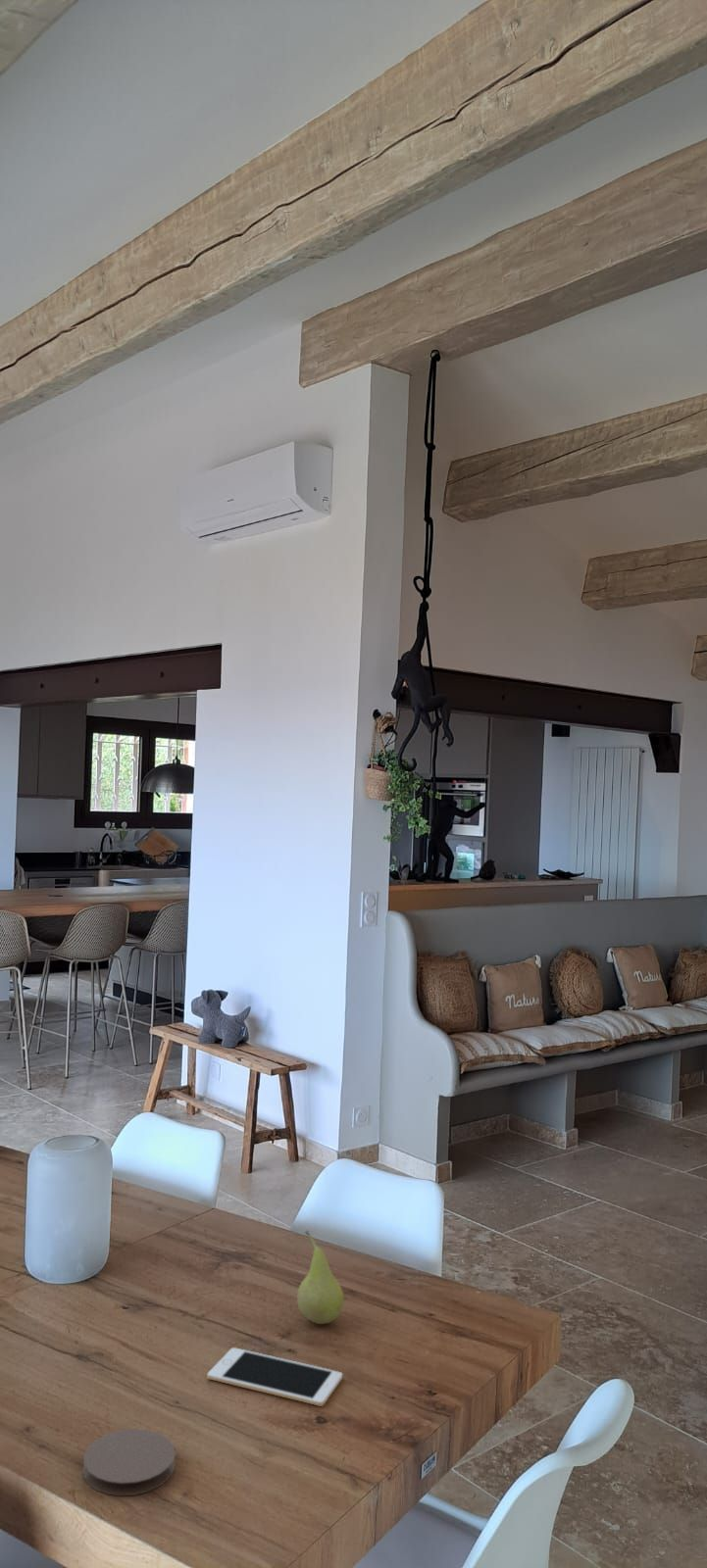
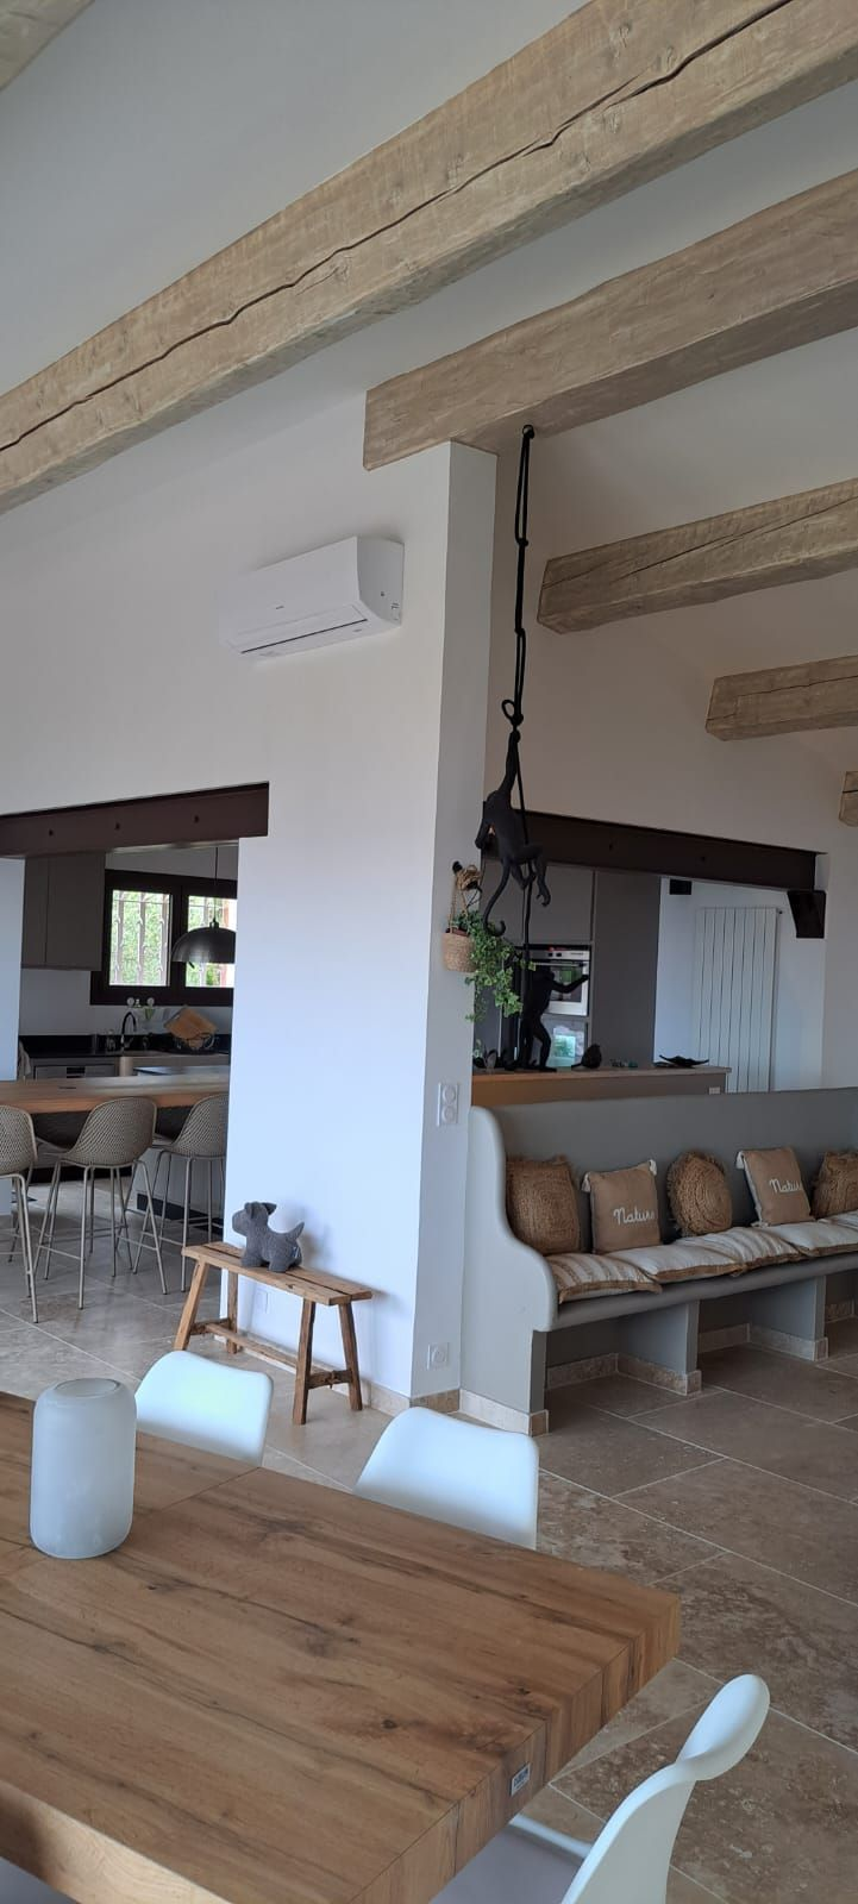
- coaster [81,1428,177,1496]
- fruit [296,1229,345,1325]
- cell phone [206,1347,343,1407]
